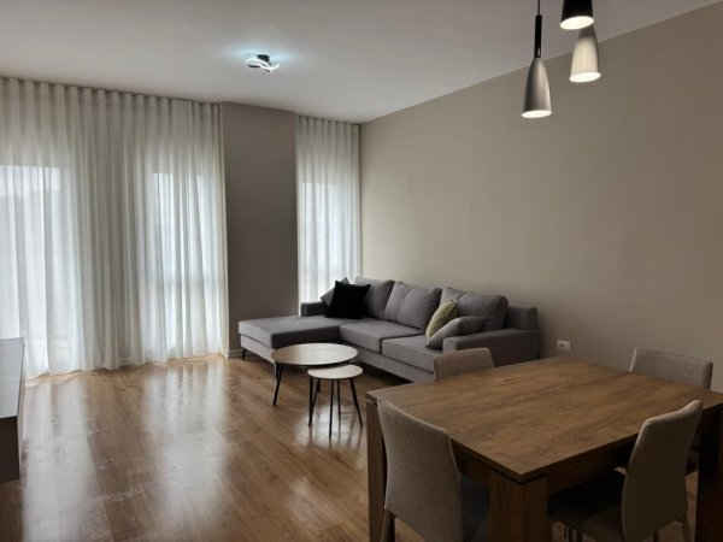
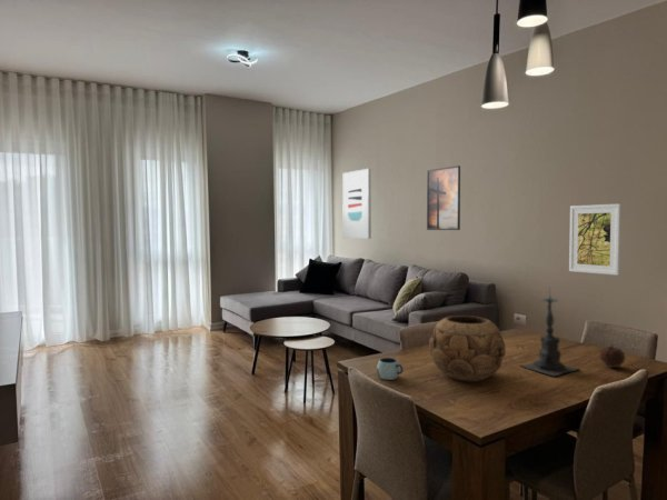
+ fruit [598,343,626,369]
+ candle holder [519,288,580,377]
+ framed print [568,202,623,277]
+ decorative bowl [428,314,507,383]
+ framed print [426,164,461,231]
+ wall art [341,168,372,240]
+ mug [376,357,404,381]
